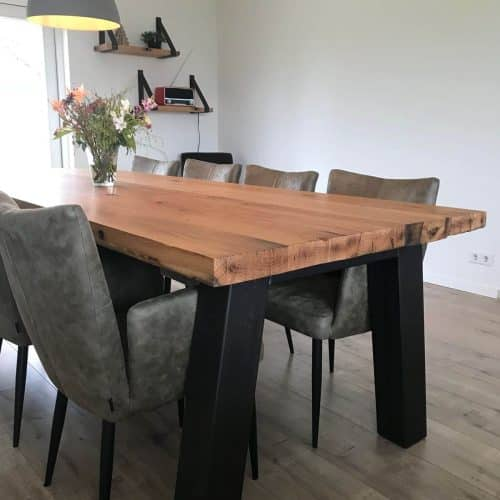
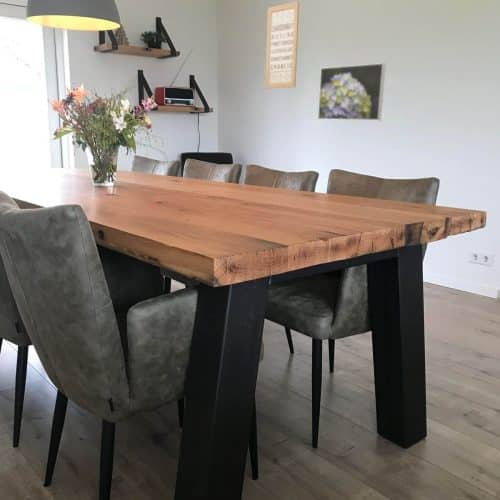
+ wall art [264,0,300,90]
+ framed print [317,62,387,121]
